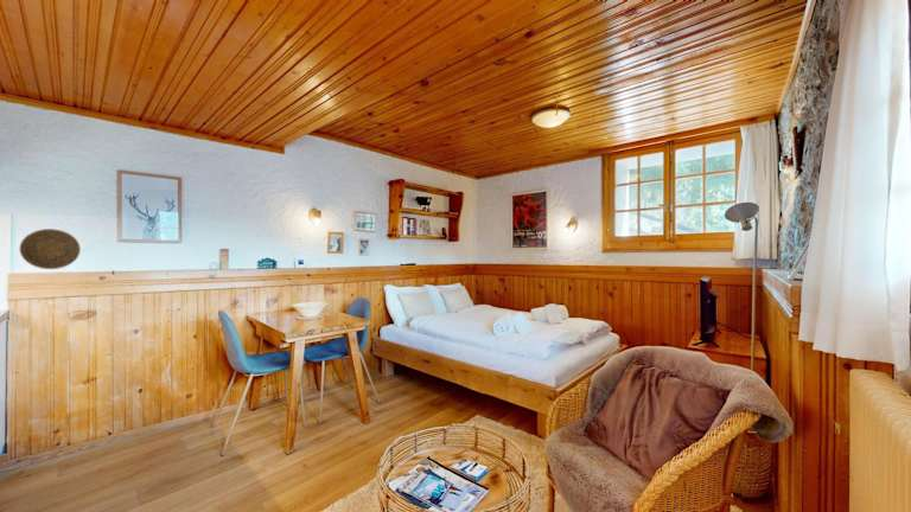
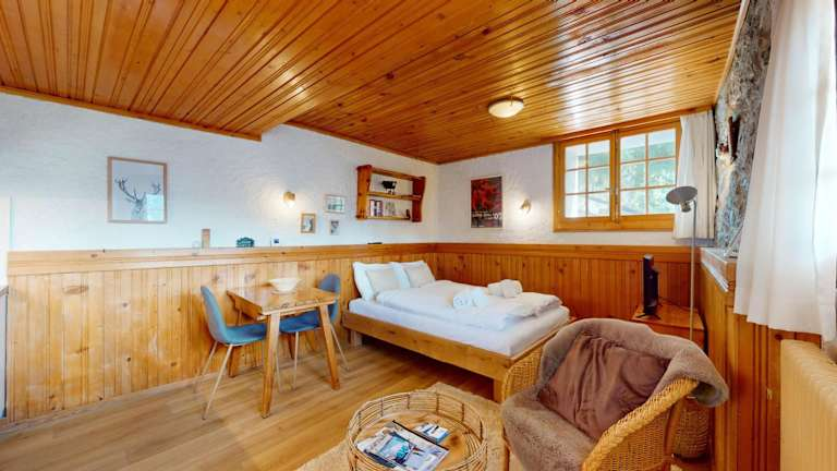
- decorative plate [19,228,82,270]
